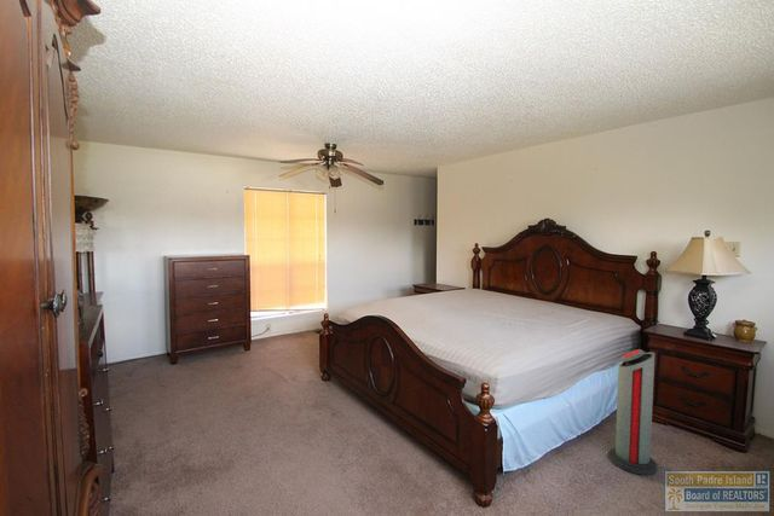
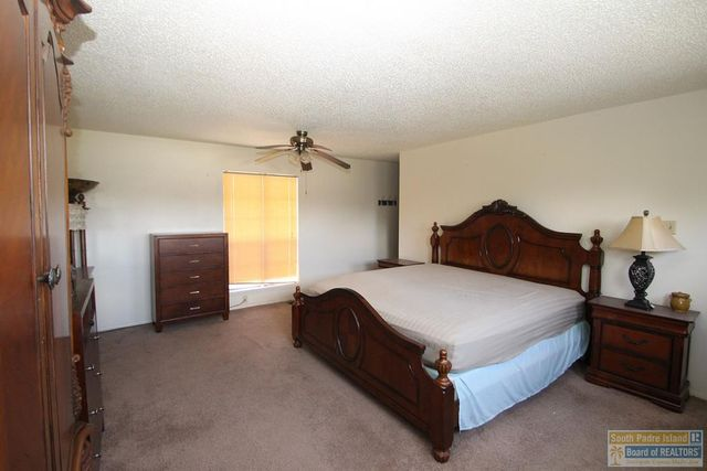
- air purifier [607,348,658,476]
